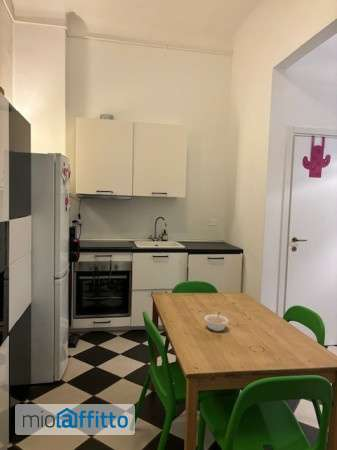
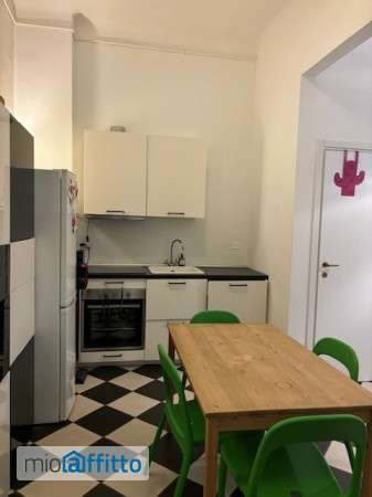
- legume [204,311,229,332]
